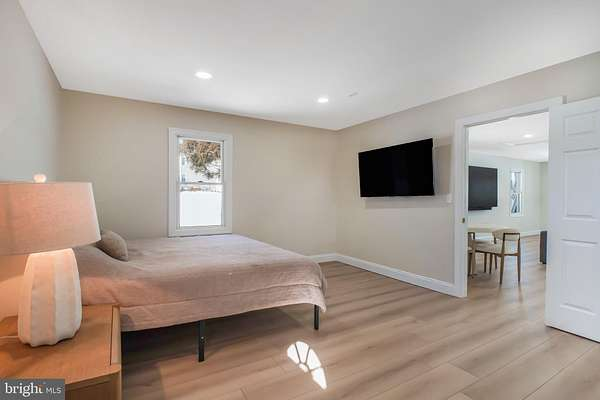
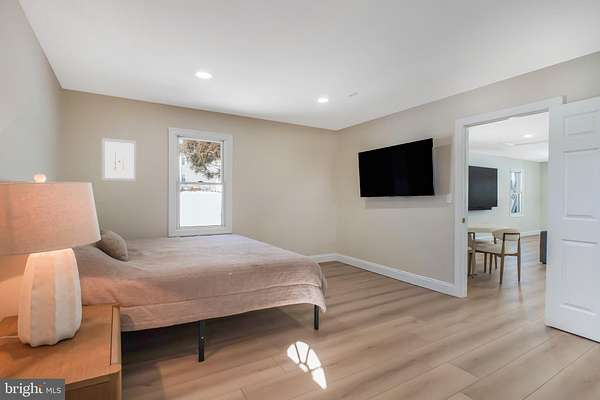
+ wall art [101,137,137,182]
